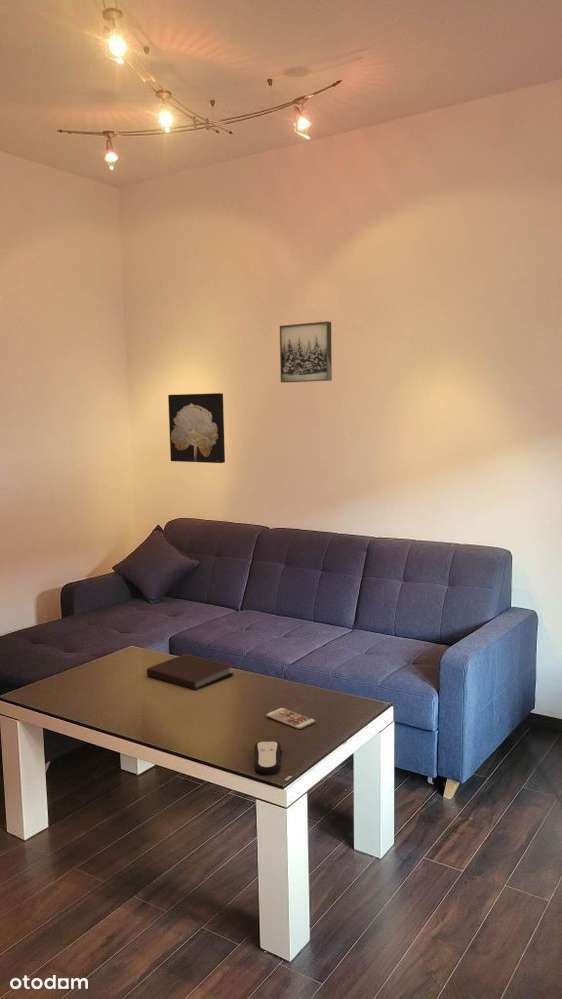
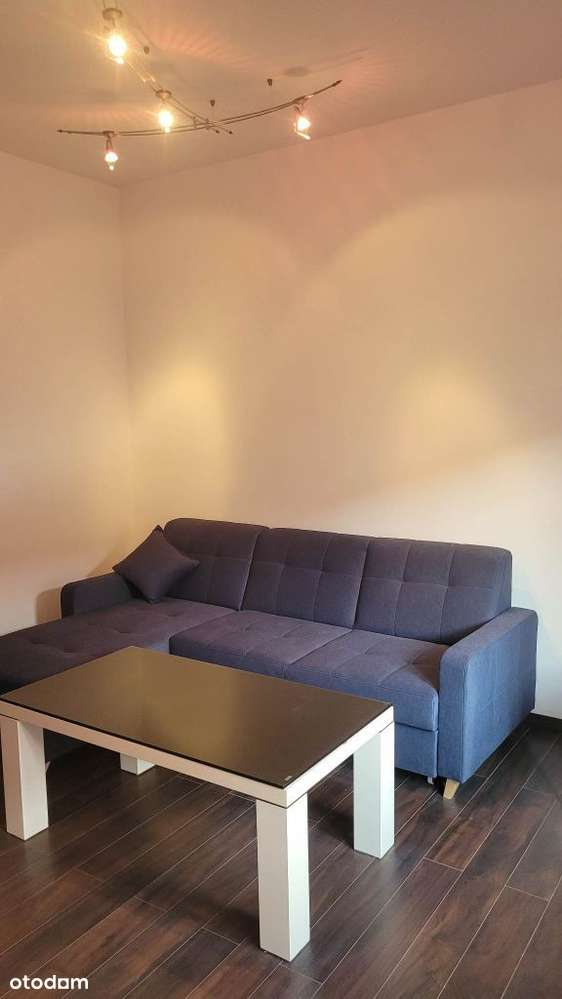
- smartphone [265,707,316,730]
- wall art [279,320,333,384]
- notebook [146,653,235,691]
- wall art [167,392,226,464]
- remote control [253,740,282,775]
